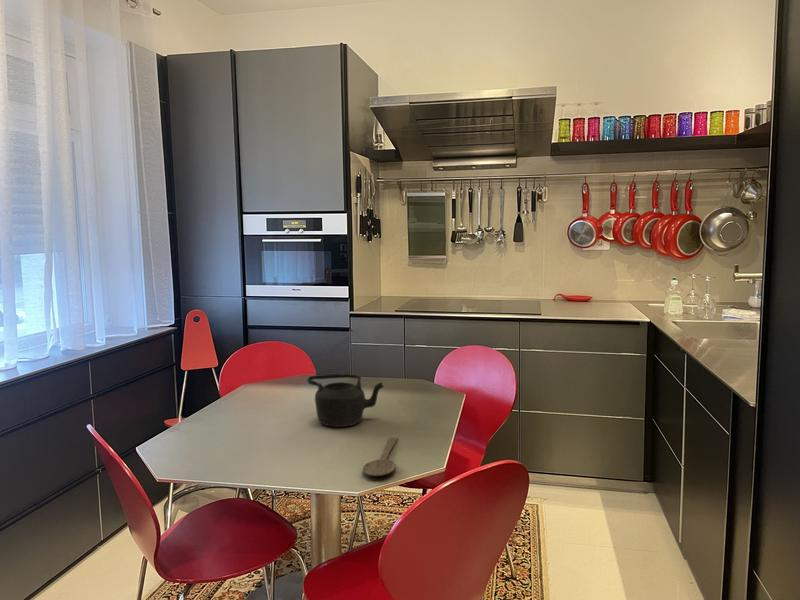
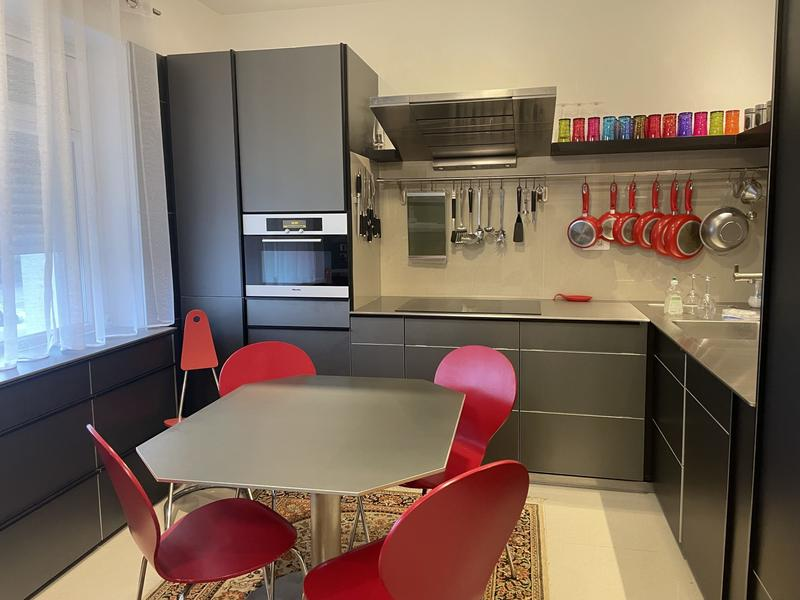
- wooden spoon [362,436,399,477]
- teapot [306,373,385,428]
